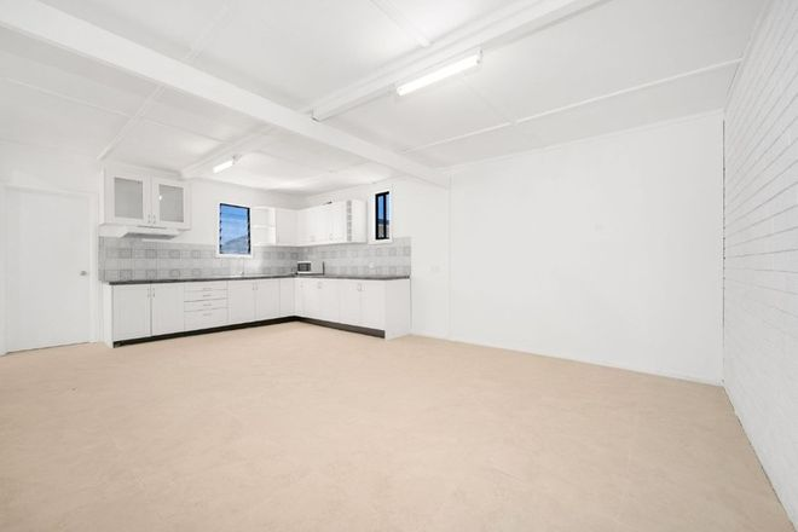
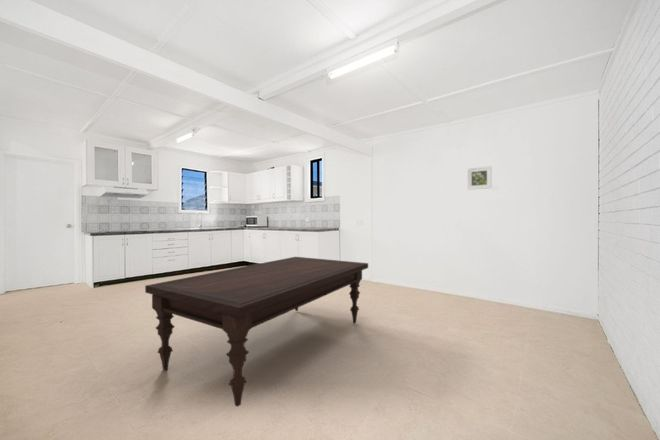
+ dining table [144,256,369,408]
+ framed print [466,165,493,191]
